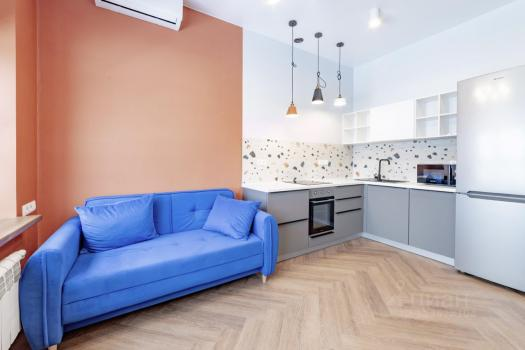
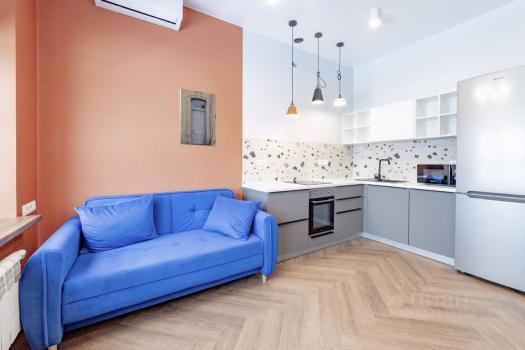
+ wall art [179,88,217,147]
